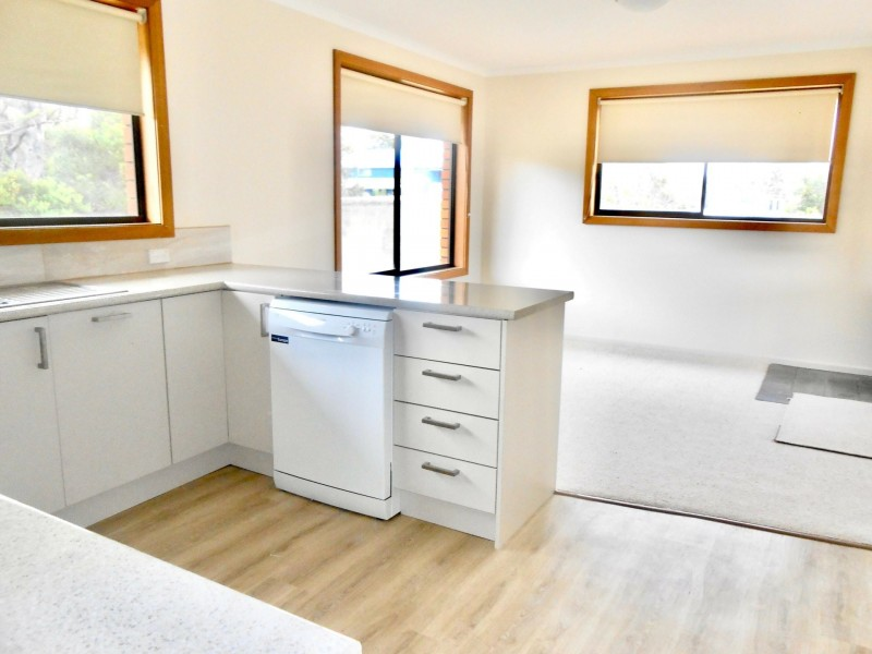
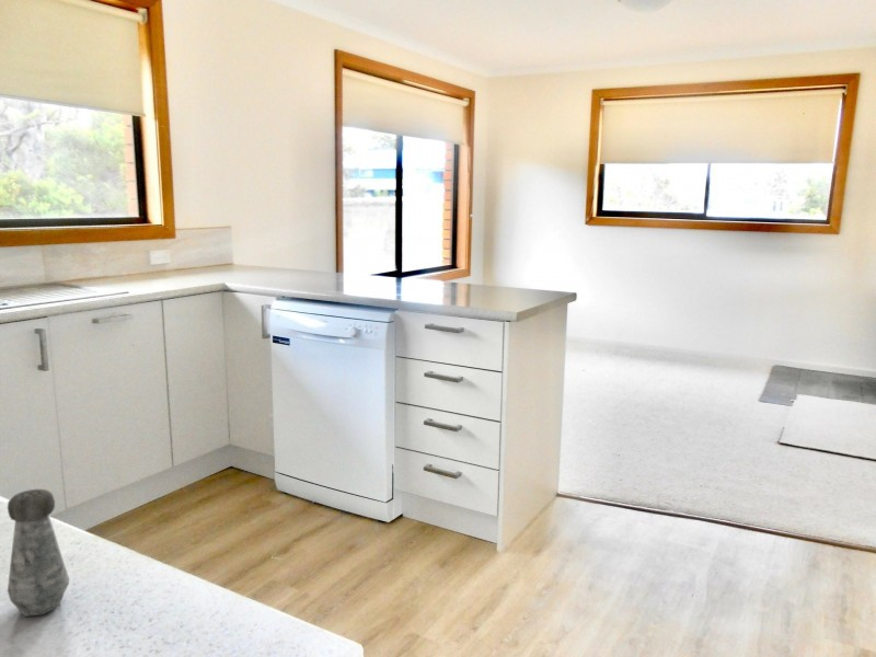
+ salt shaker [7,488,70,618]
